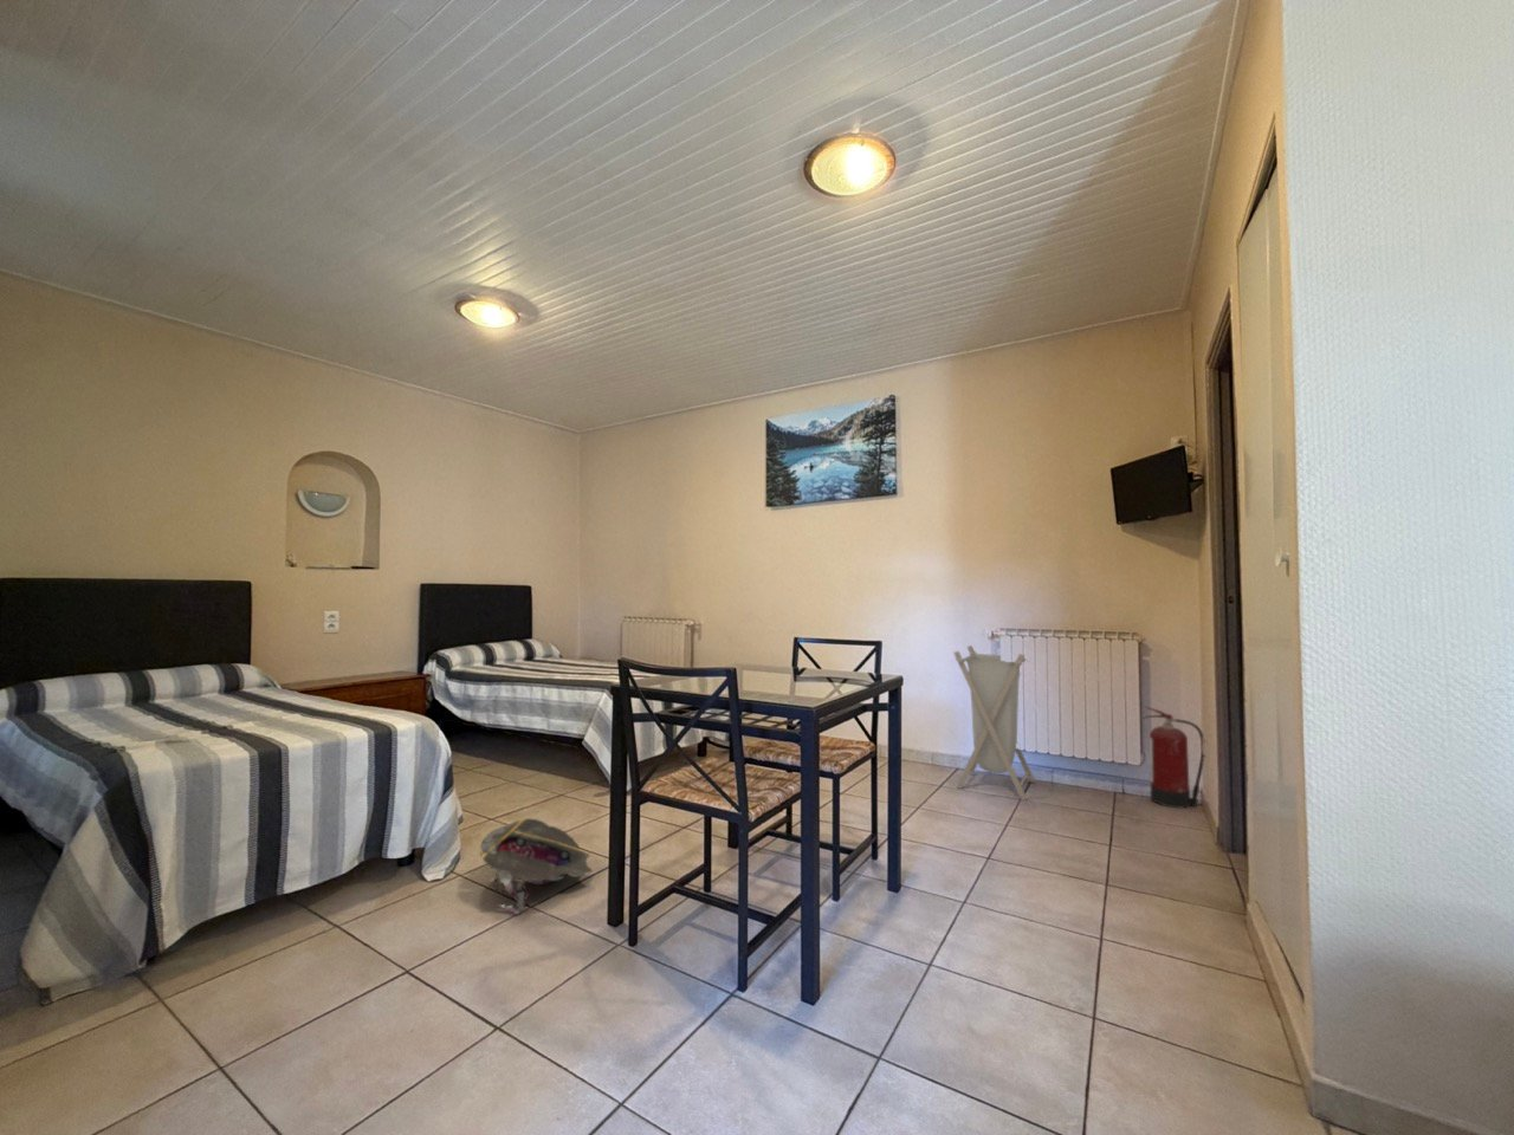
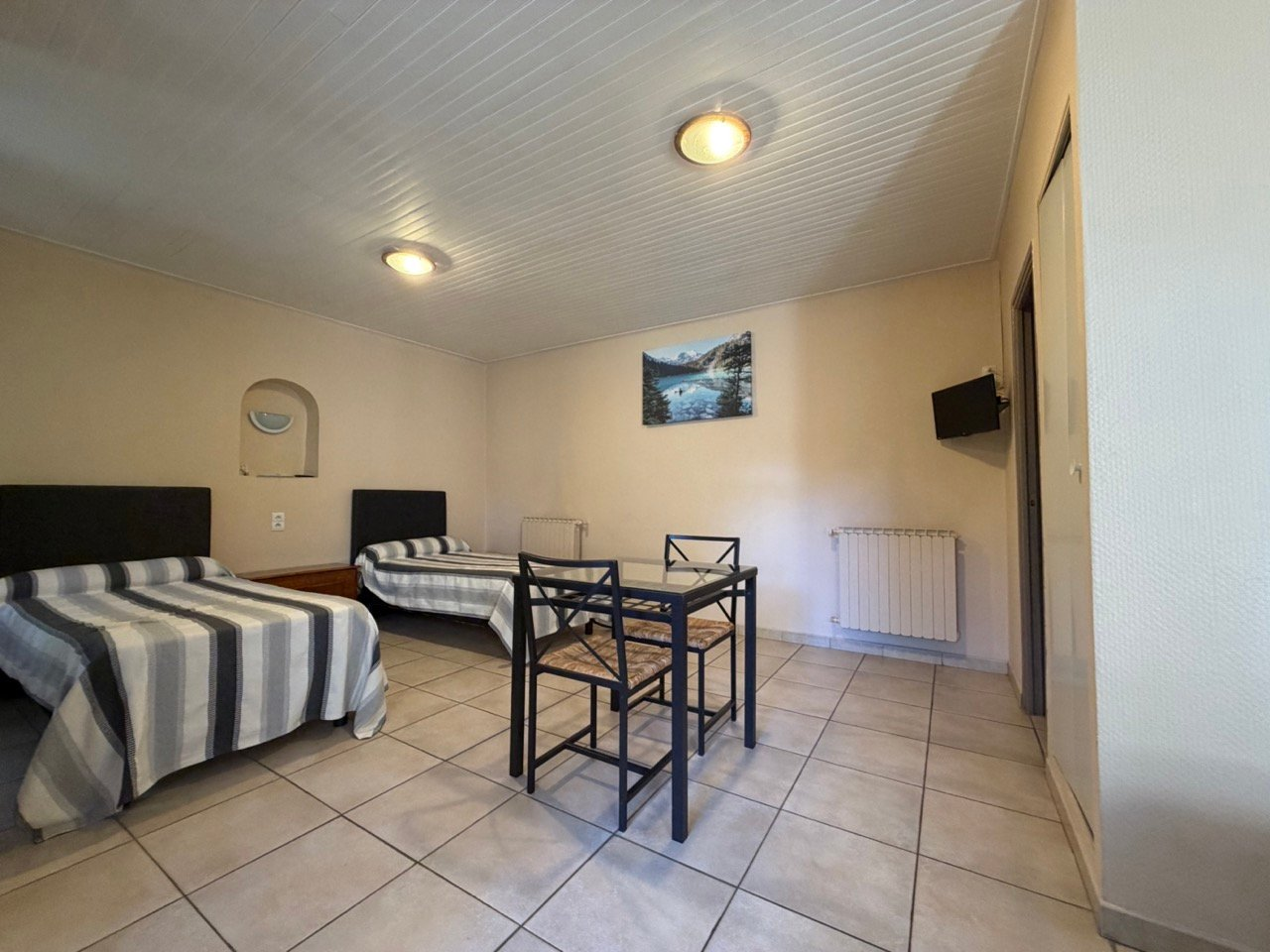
- laundry hamper [953,644,1036,801]
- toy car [479,817,592,916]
- fire extinguisher [1142,705,1205,808]
